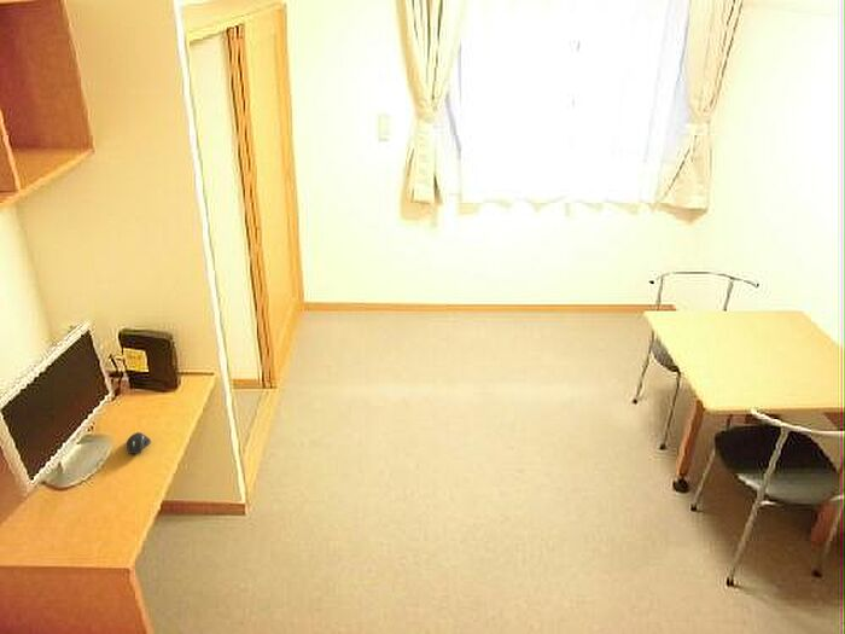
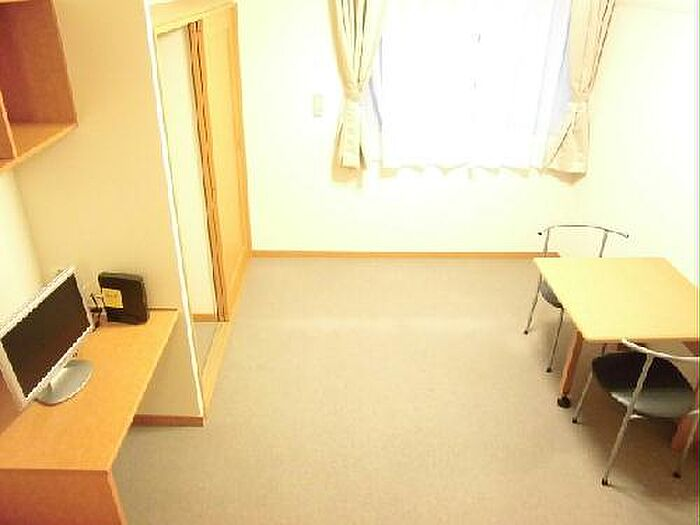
- computer mouse [126,431,152,455]
